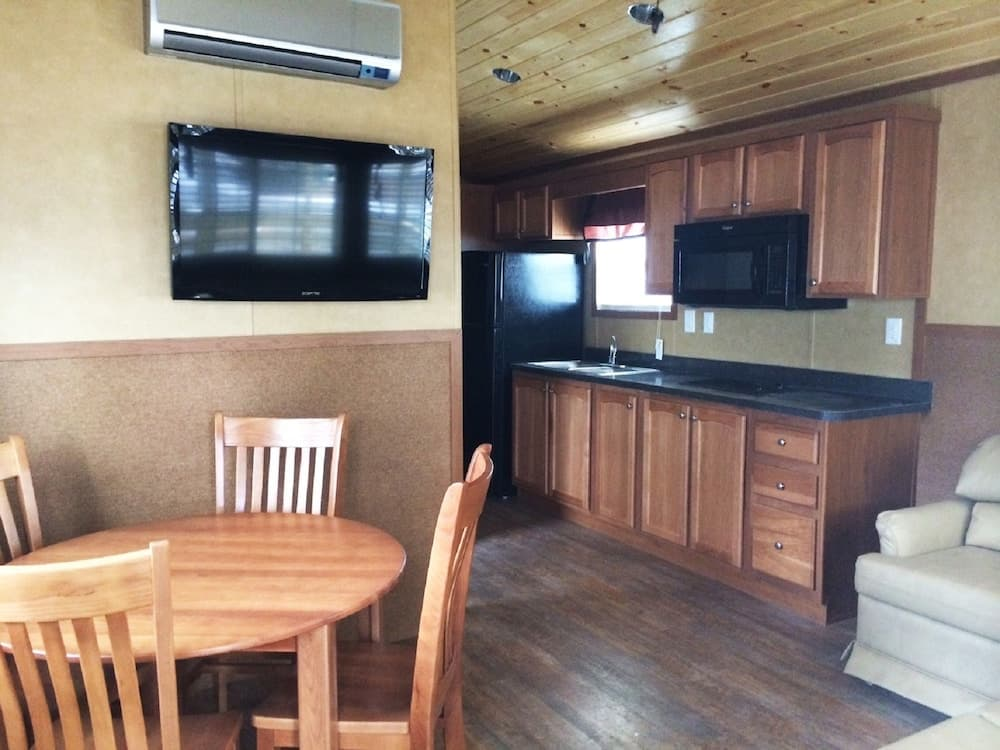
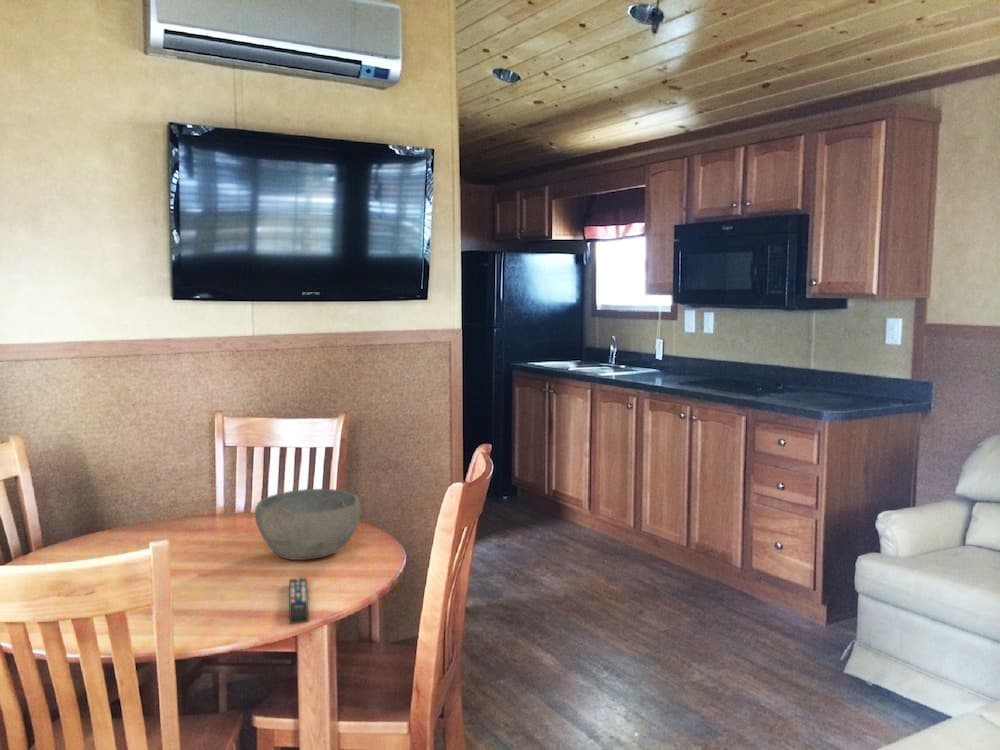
+ bowl [254,488,361,561]
+ remote control [288,576,310,625]
